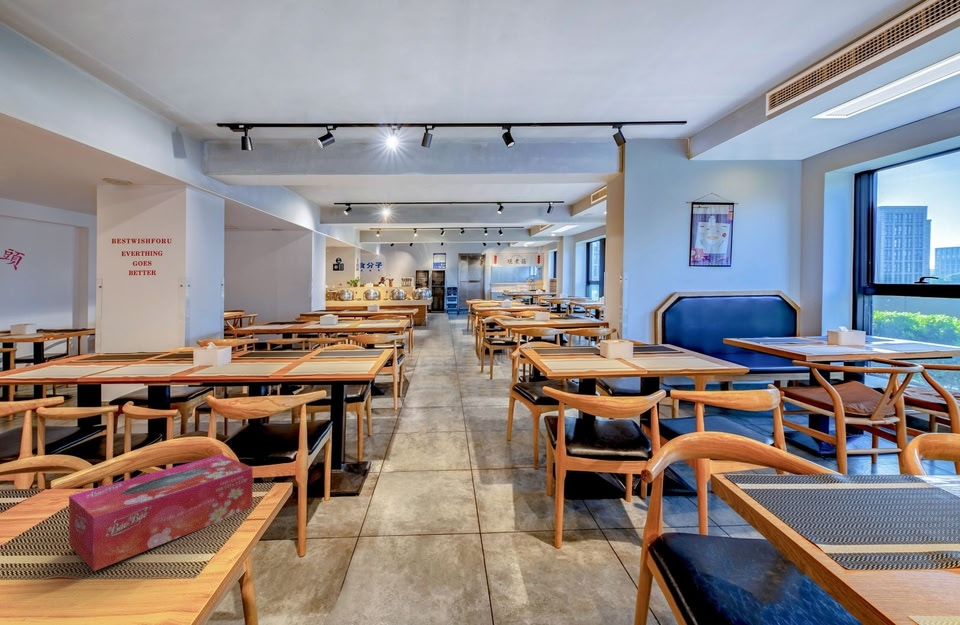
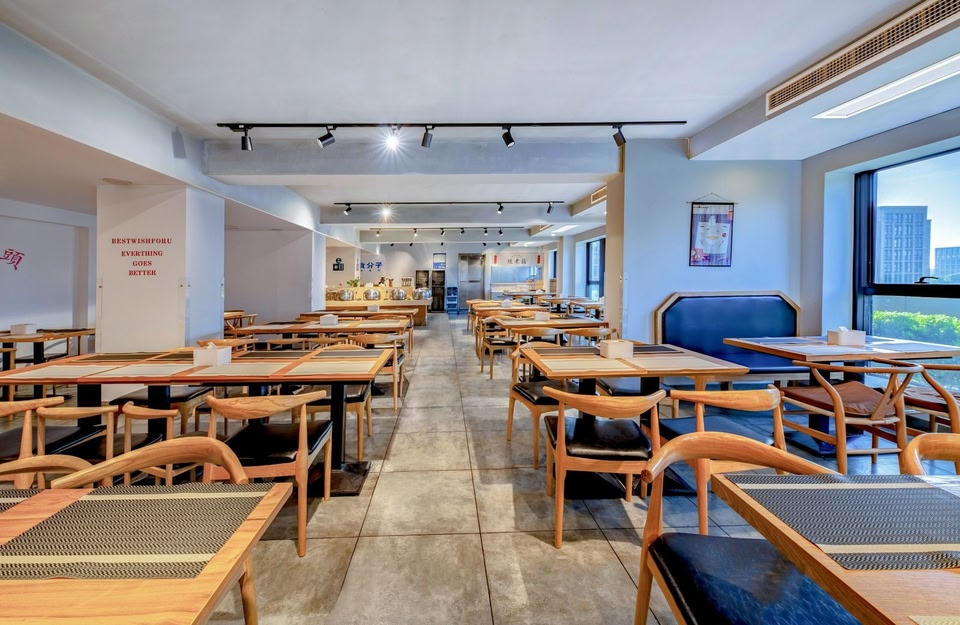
- tissue box [68,453,253,572]
